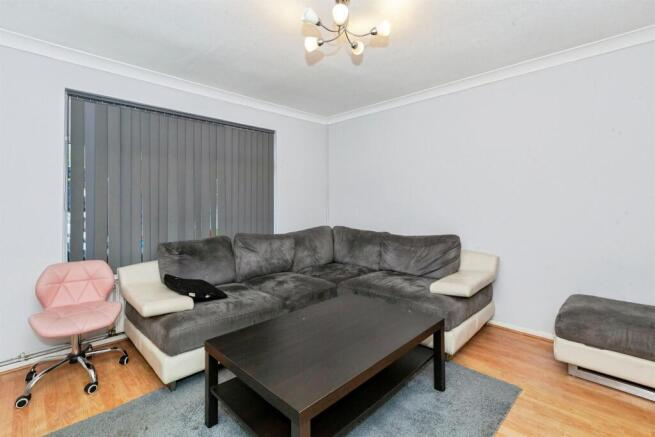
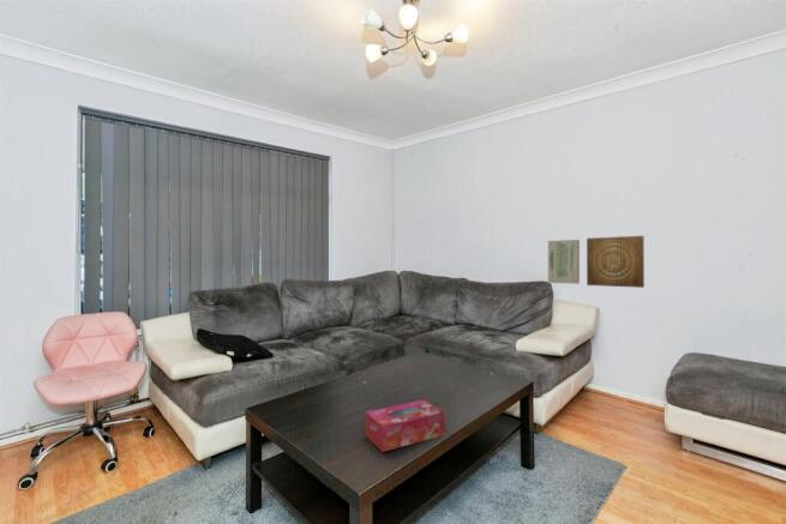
+ wall art [586,235,646,289]
+ tissue box [365,398,445,453]
+ wall art [547,239,581,285]
